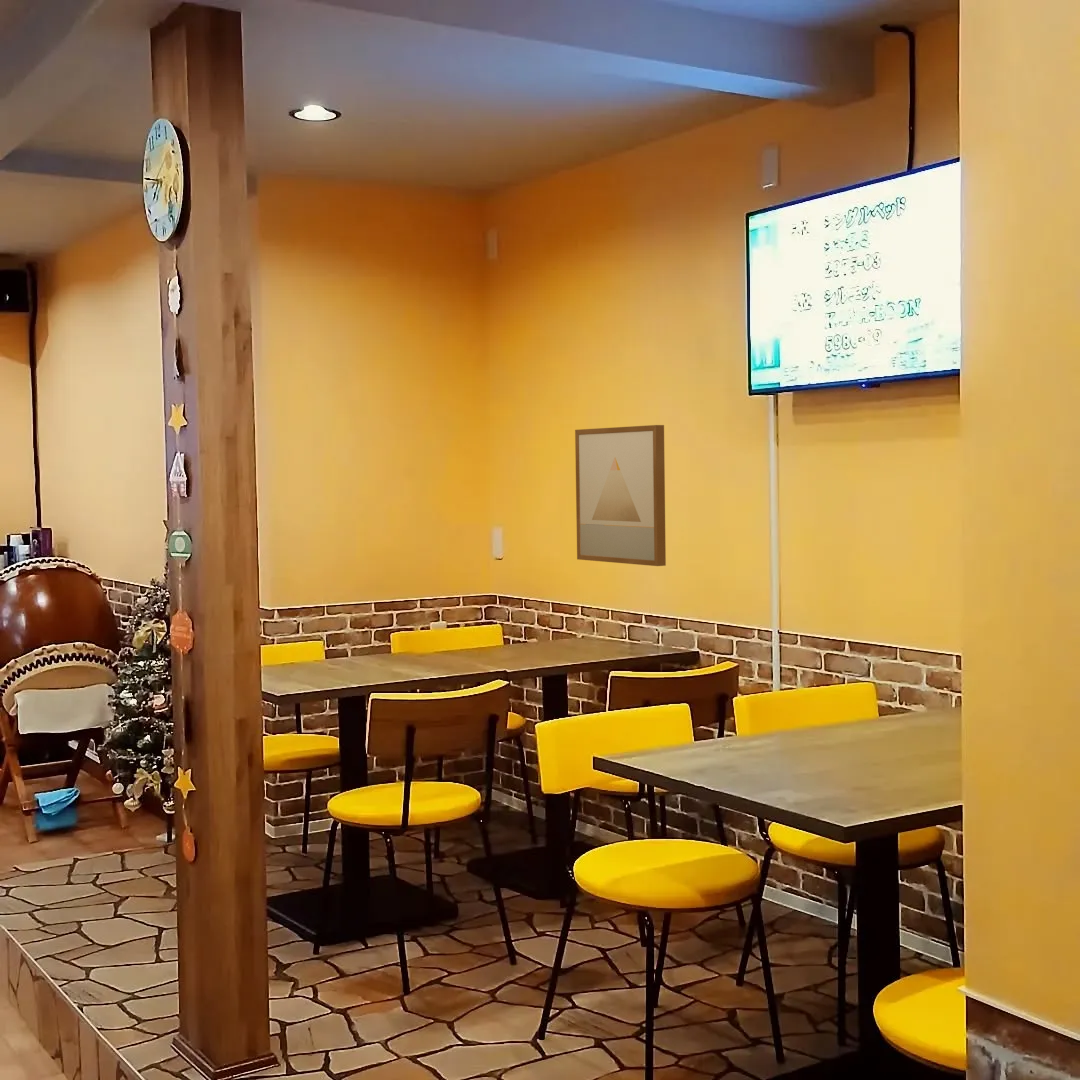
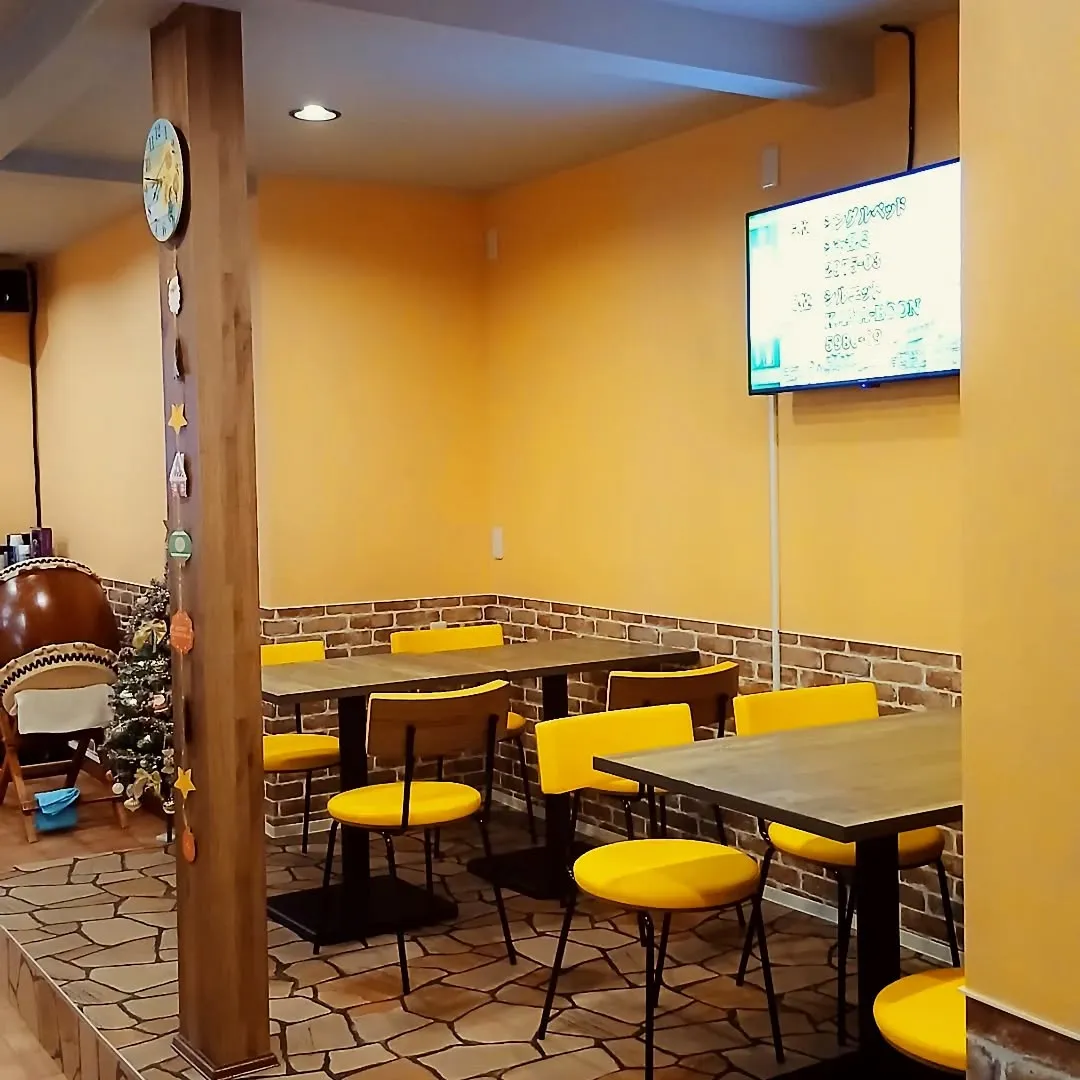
- wall art [574,424,667,567]
